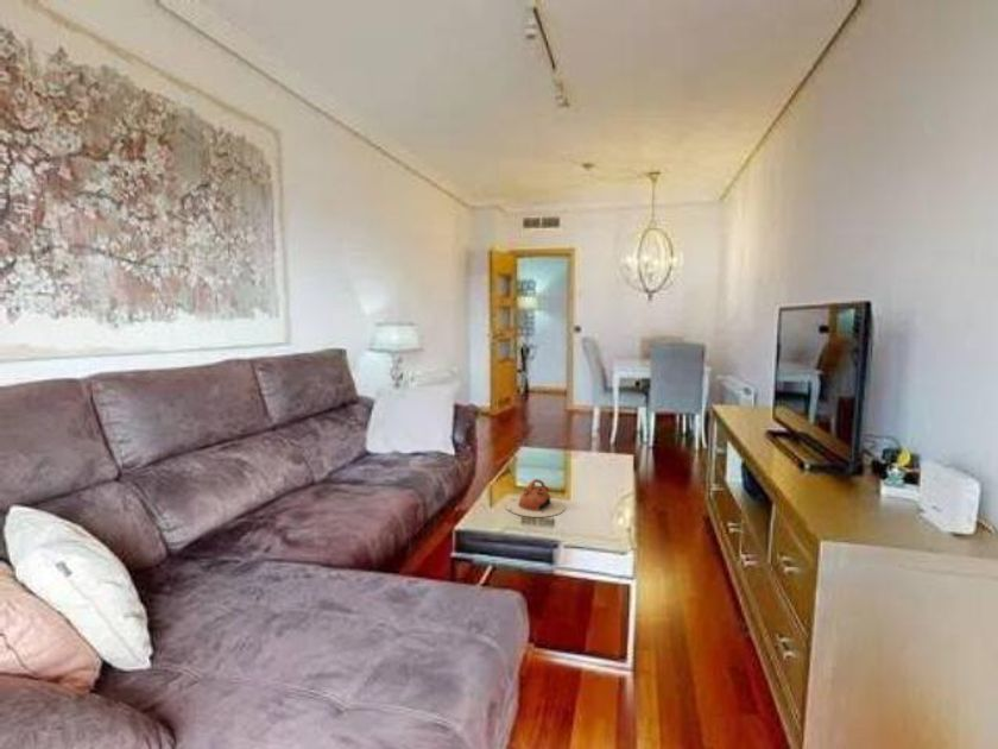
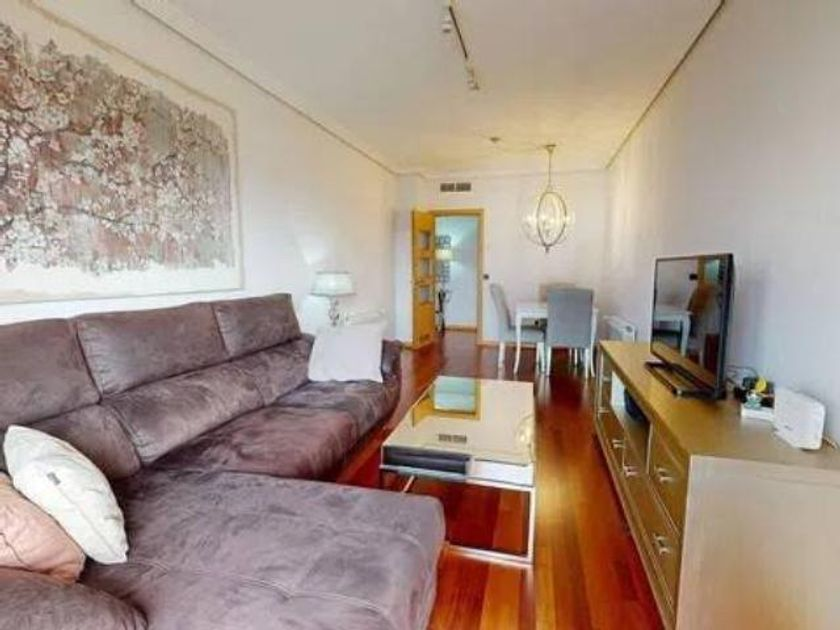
- teapot [505,478,567,518]
